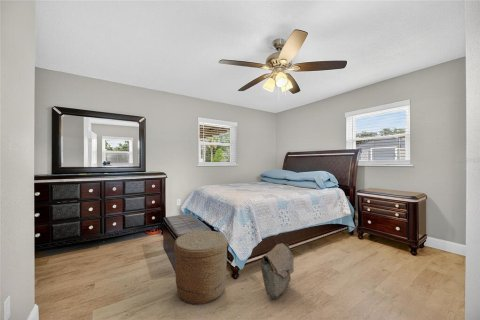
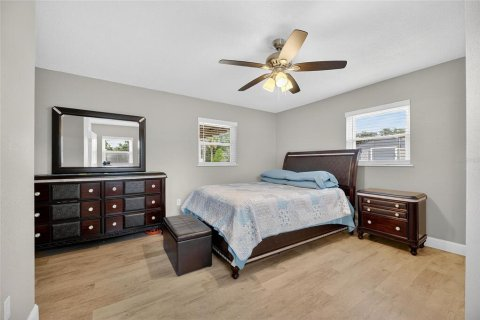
- bag [260,242,295,299]
- basket [173,230,229,306]
